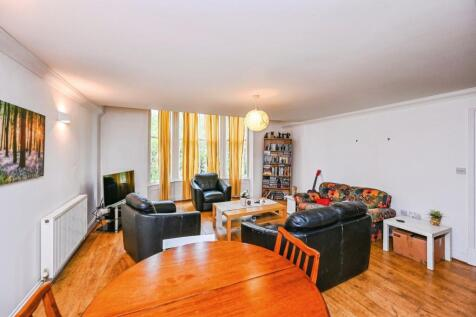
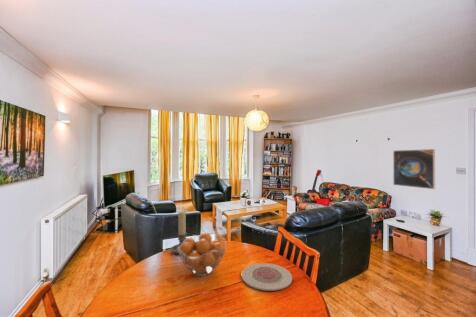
+ plate [240,262,293,292]
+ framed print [392,148,436,190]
+ candle holder [170,210,188,254]
+ fruit basket [178,232,227,277]
